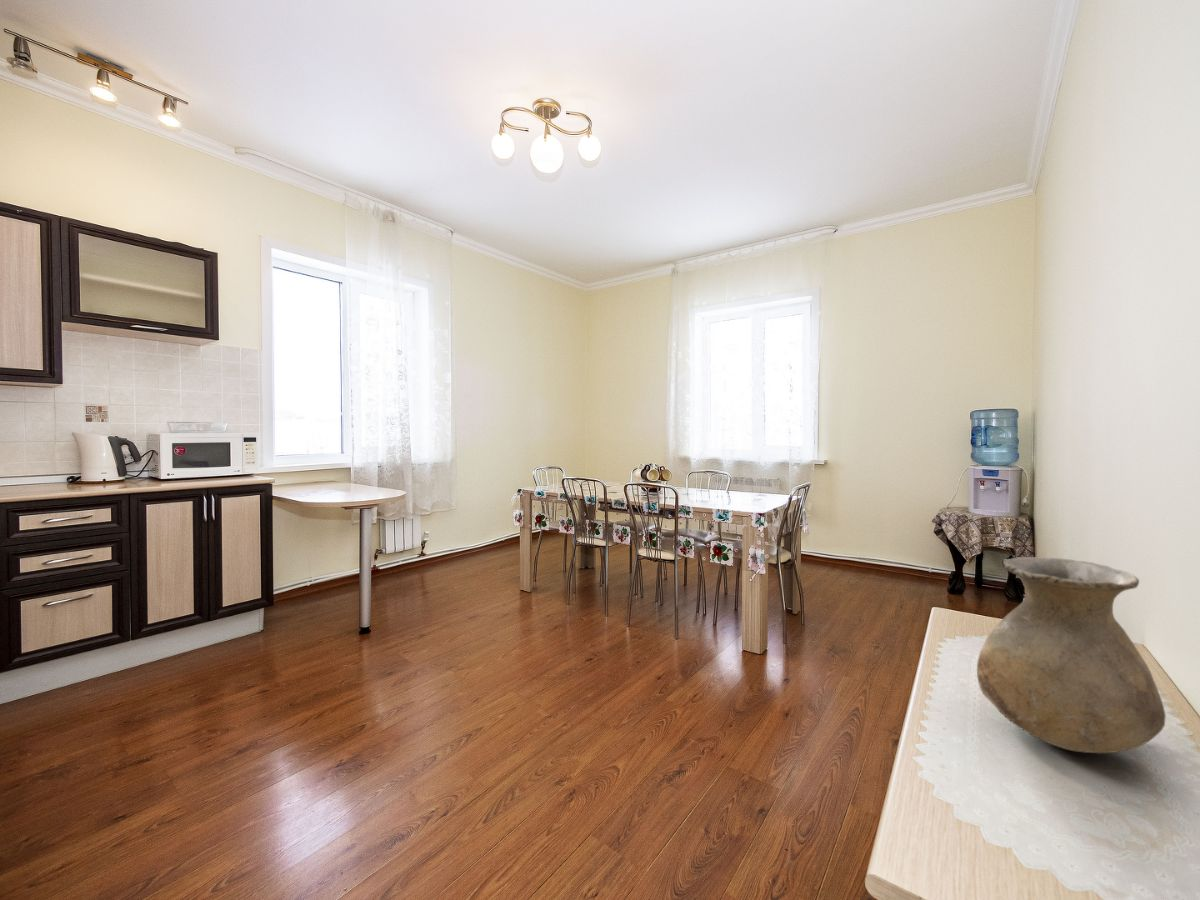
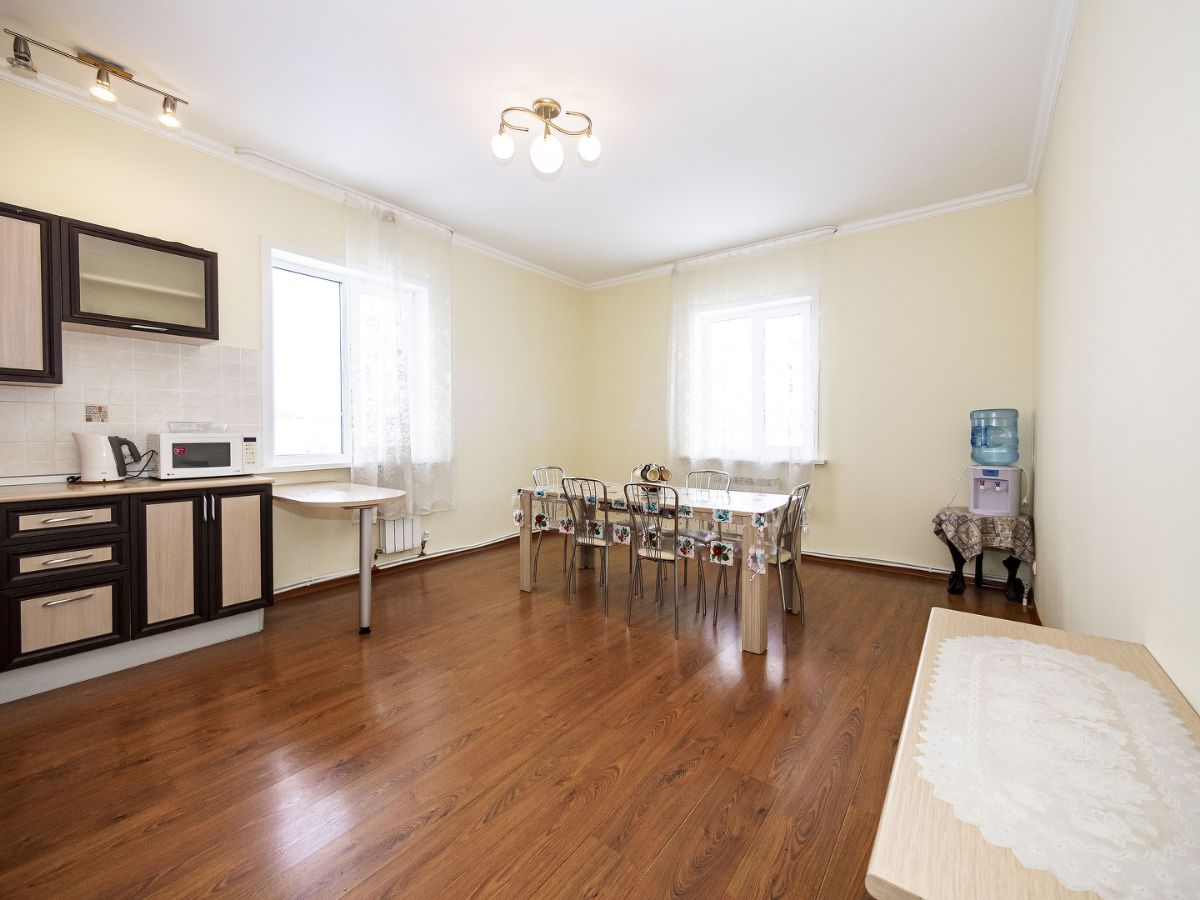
- vase [976,556,1167,754]
